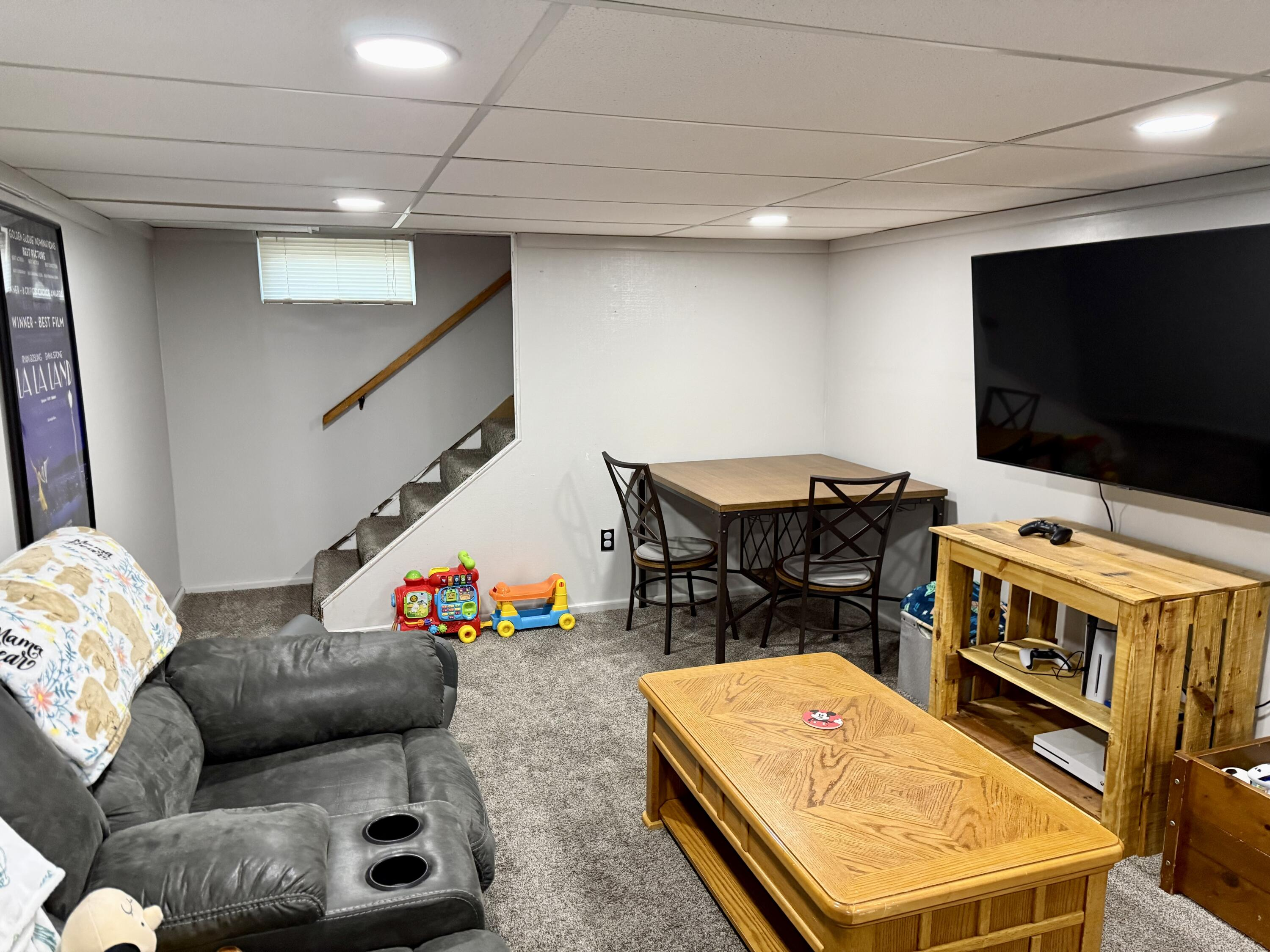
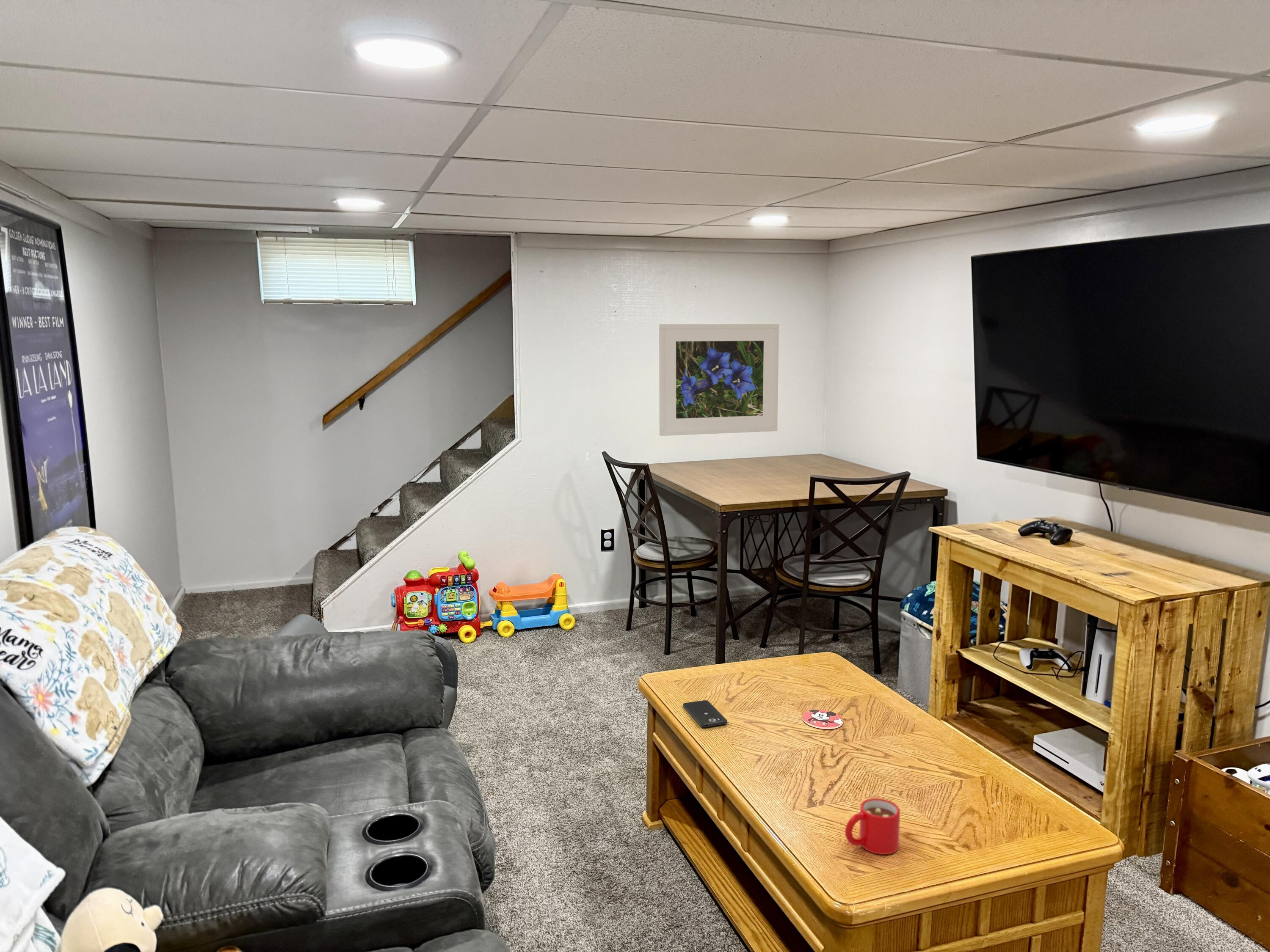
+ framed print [659,324,779,436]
+ mug [845,798,901,855]
+ smartphone [683,700,728,727]
